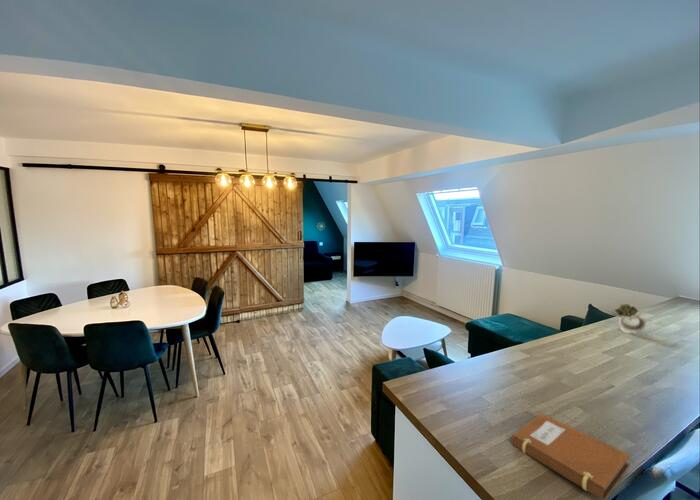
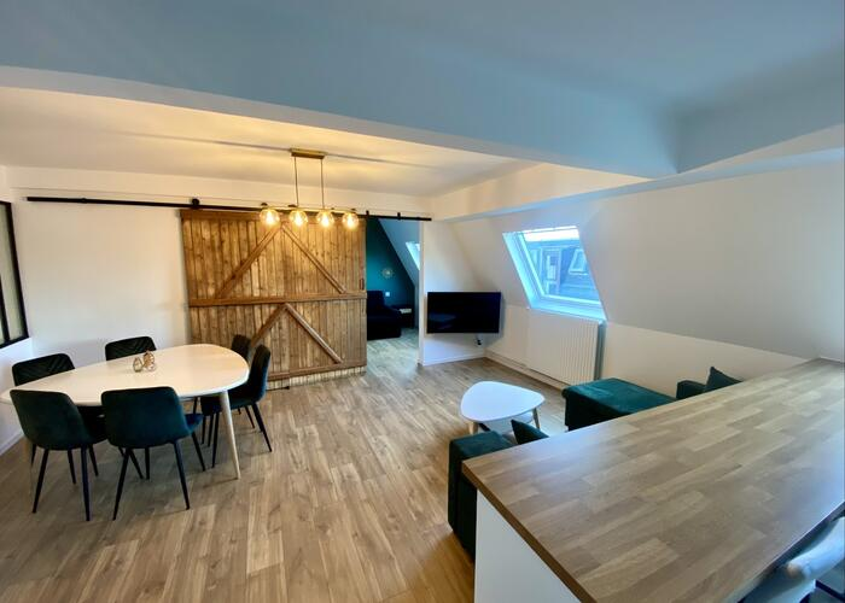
- succulent plant [614,303,648,334]
- notebook [510,412,631,500]
